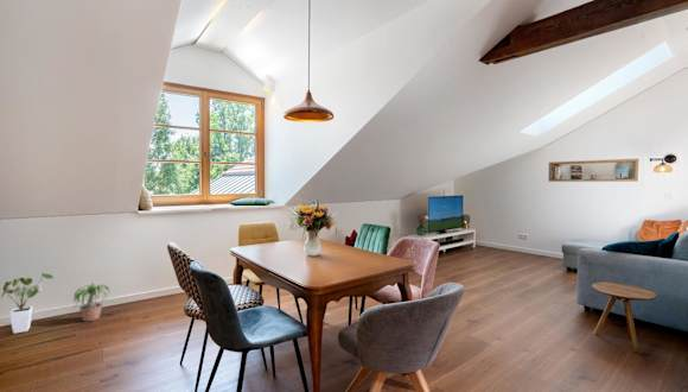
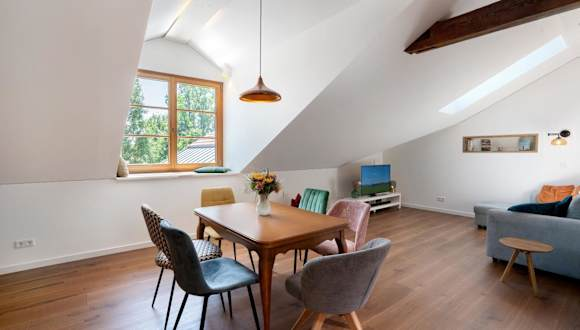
- house plant [0,272,55,335]
- potted plant [72,283,114,322]
